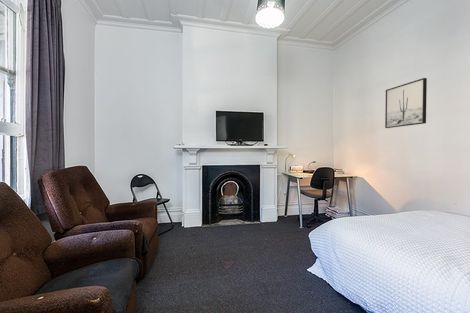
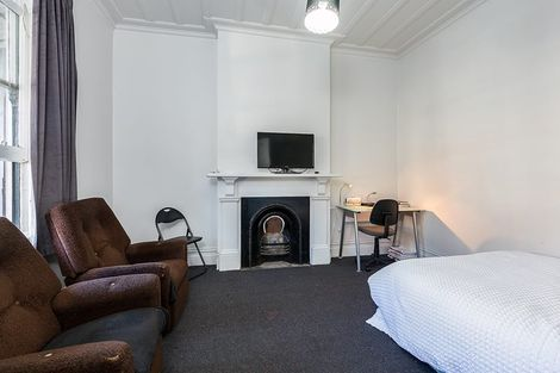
- wall art [384,77,428,129]
